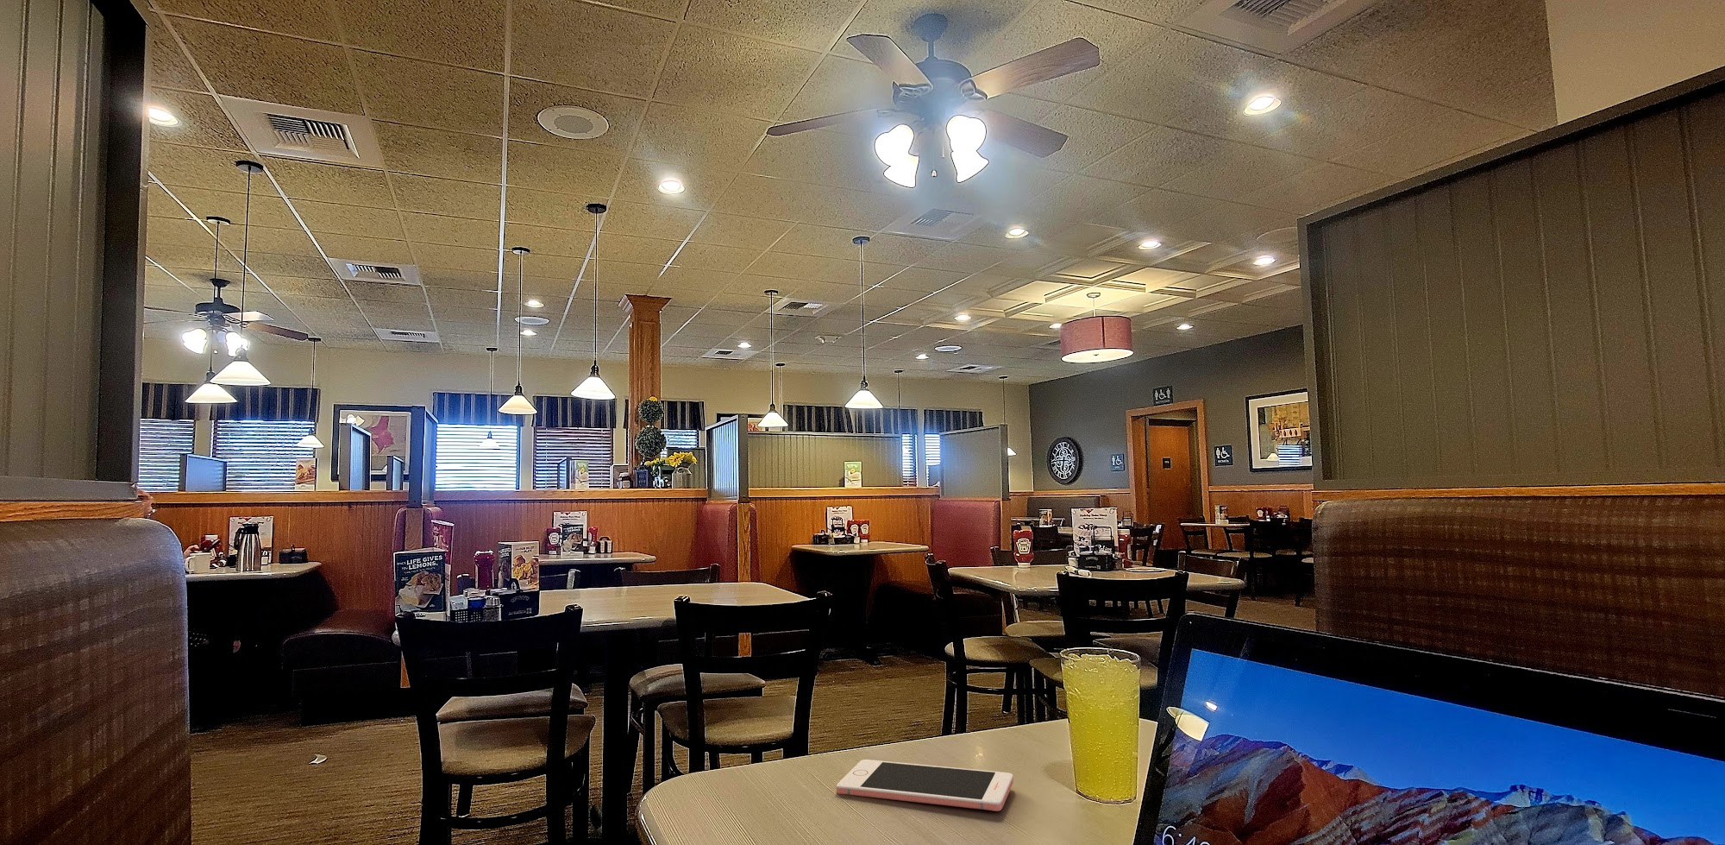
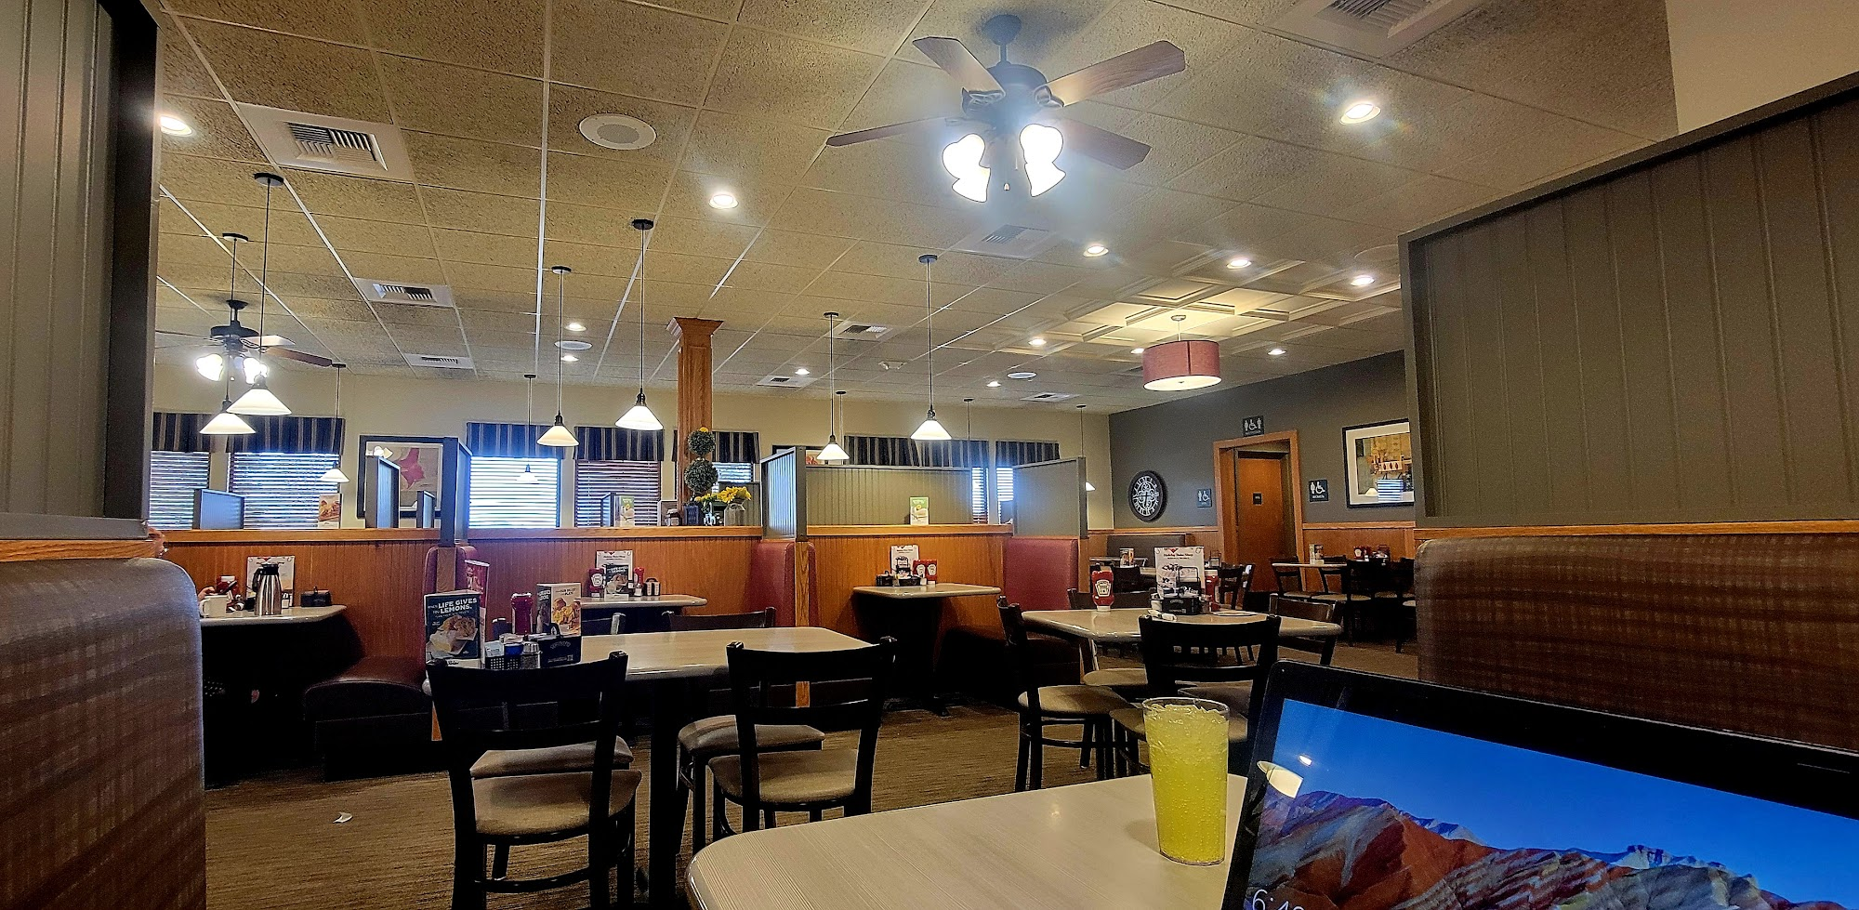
- cell phone [836,759,1014,812]
